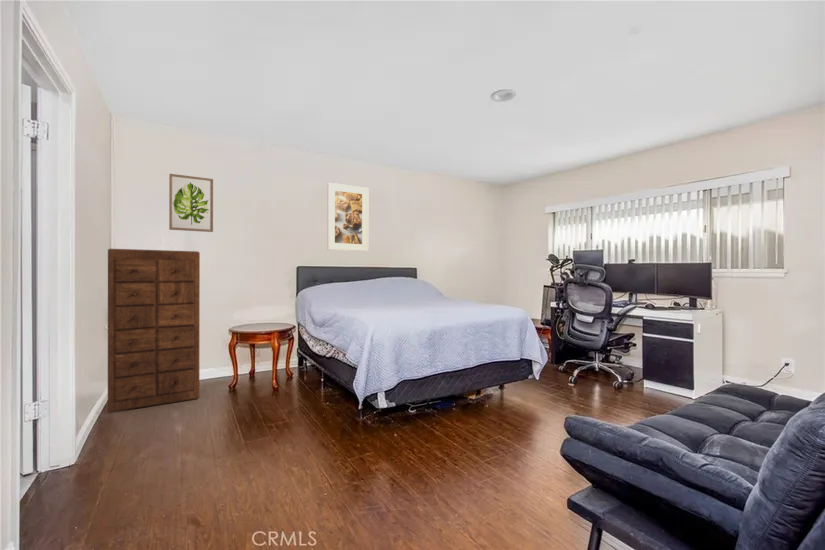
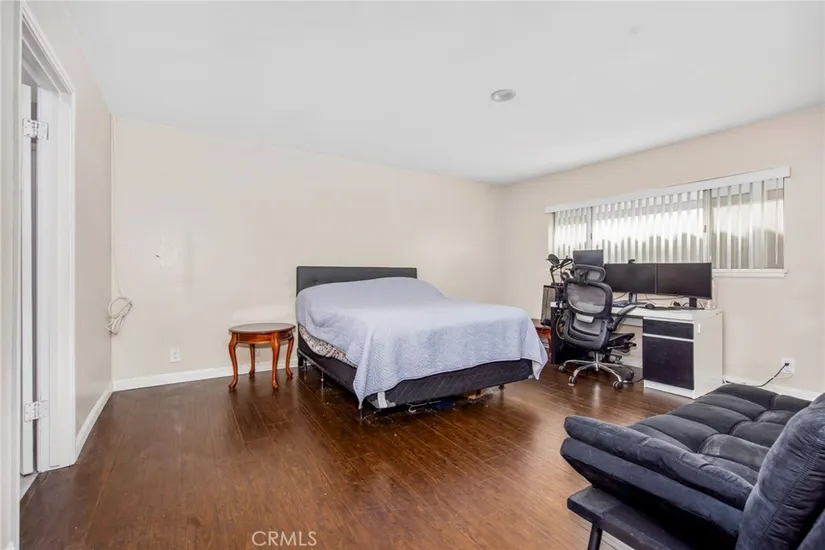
- wall art [168,173,214,233]
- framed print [327,182,369,252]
- dresser [107,248,201,414]
